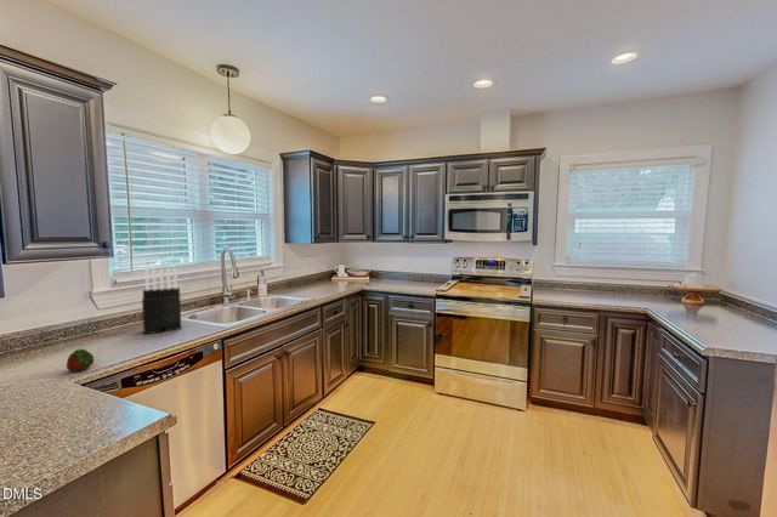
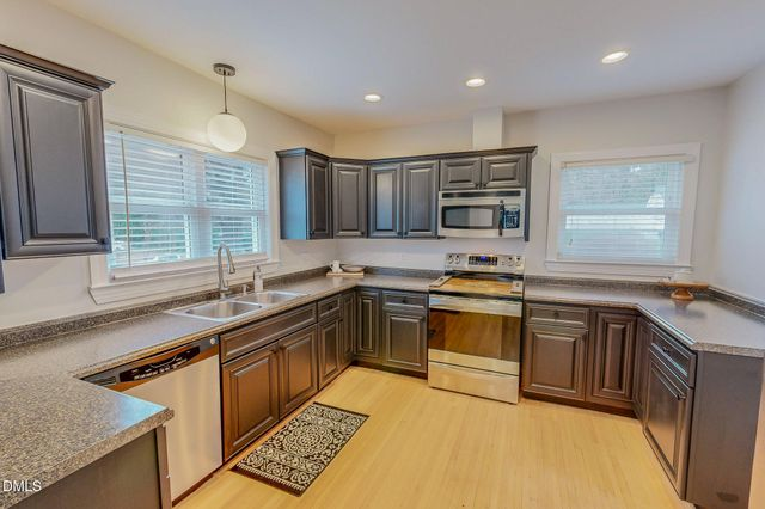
- knife block [141,267,182,335]
- fruit [66,348,95,373]
